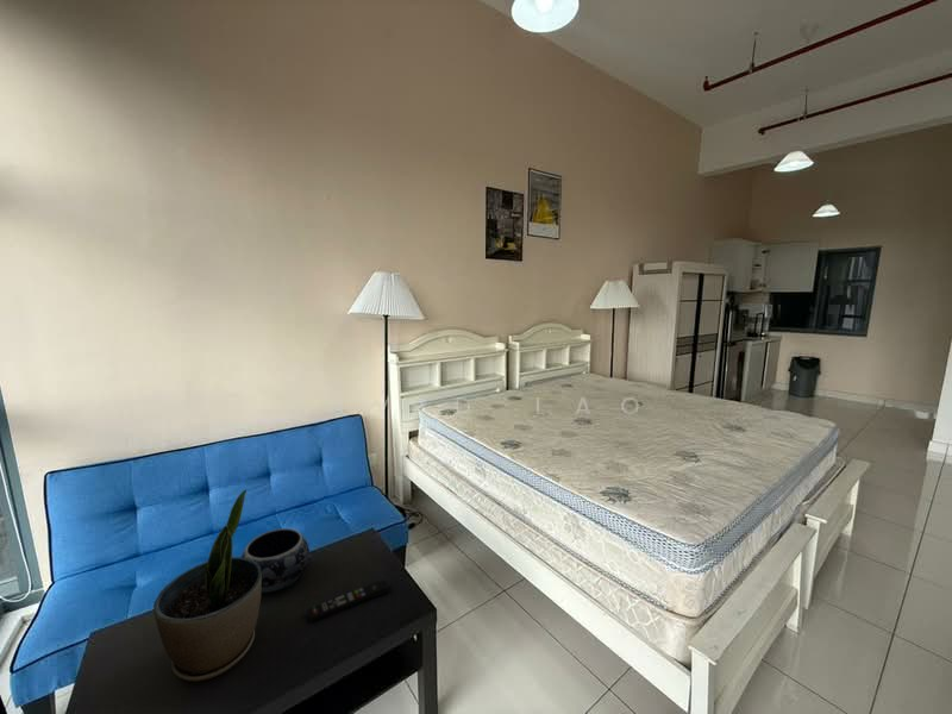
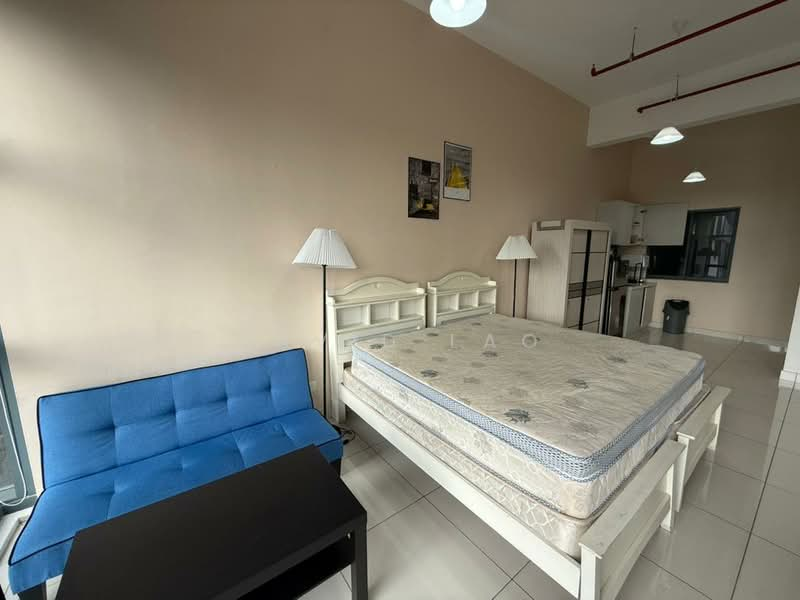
- remote control [306,578,392,622]
- potted plant [152,488,262,683]
- decorative bowl [240,527,311,595]
